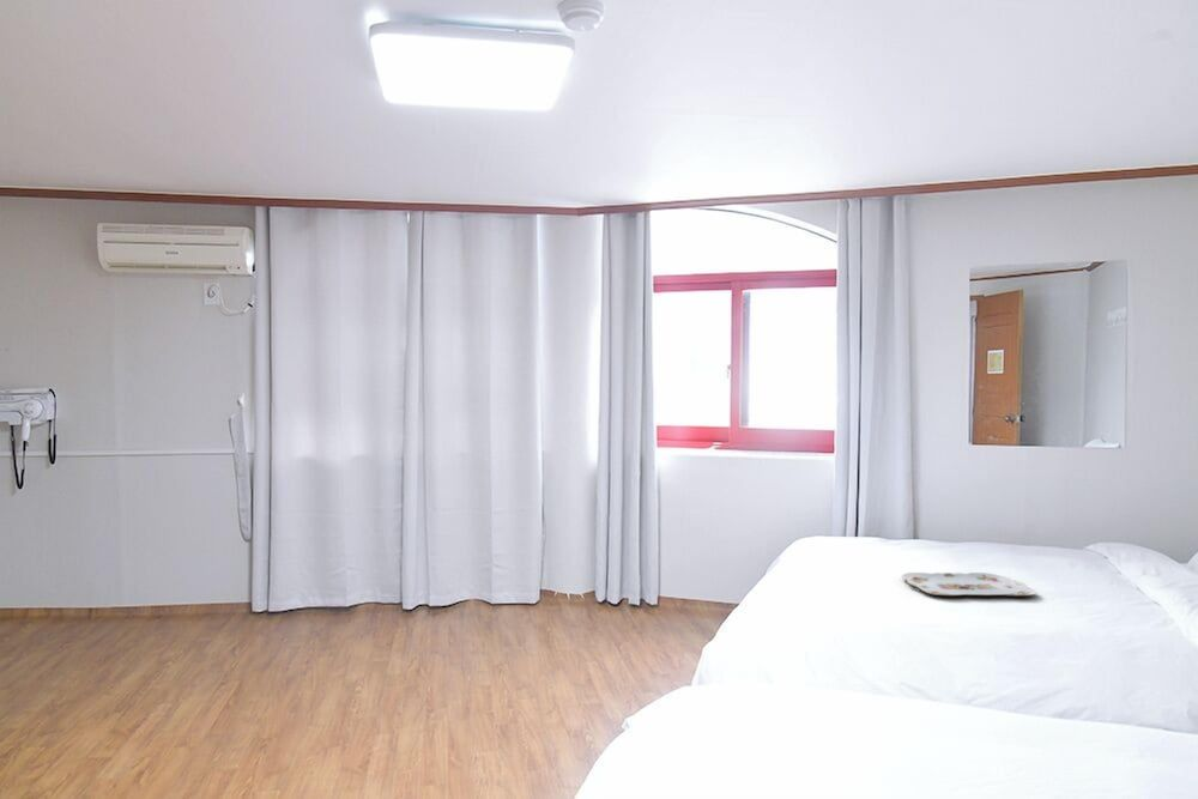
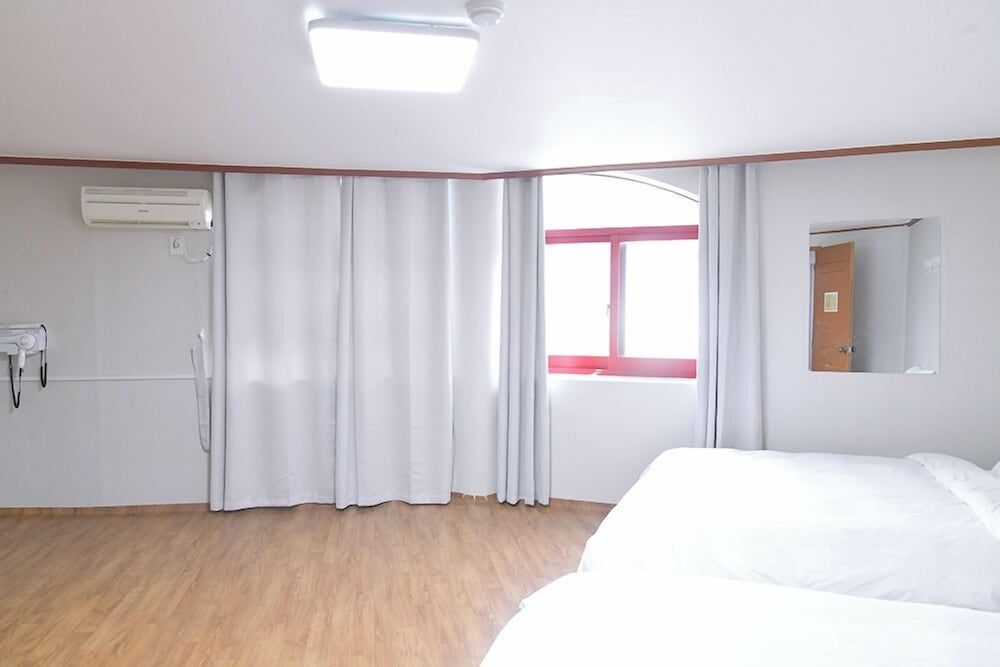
- serving tray [900,571,1037,597]
